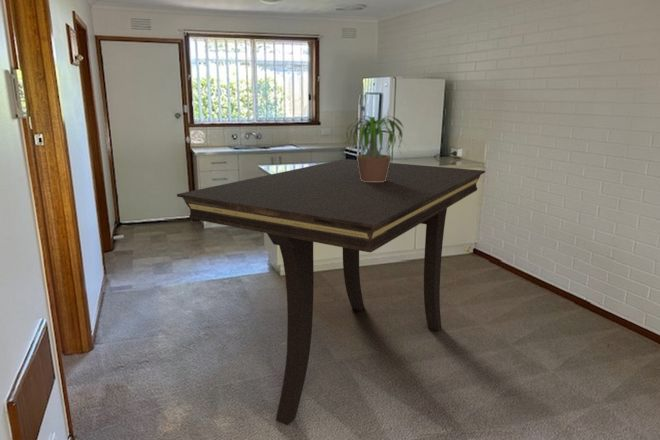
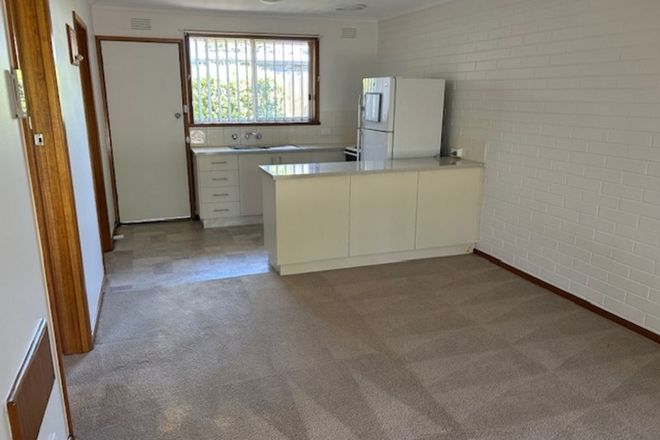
- potted plant [342,115,412,182]
- dining table [176,158,486,426]
